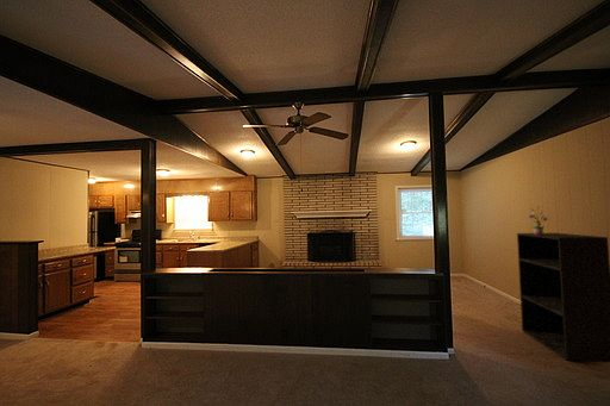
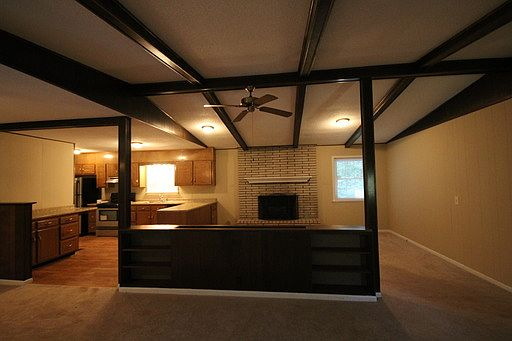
- bookshelf [516,232,610,363]
- potted plant [525,206,549,235]
